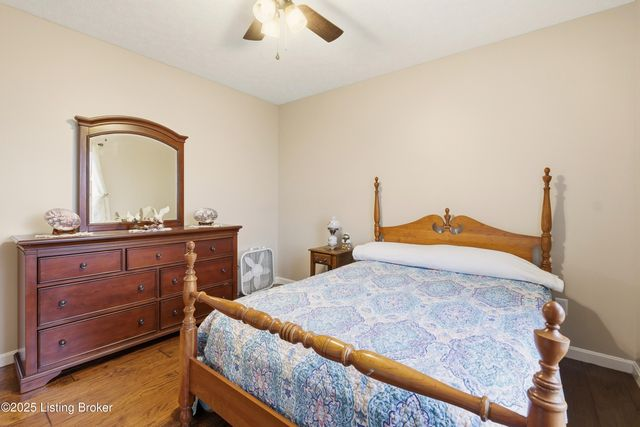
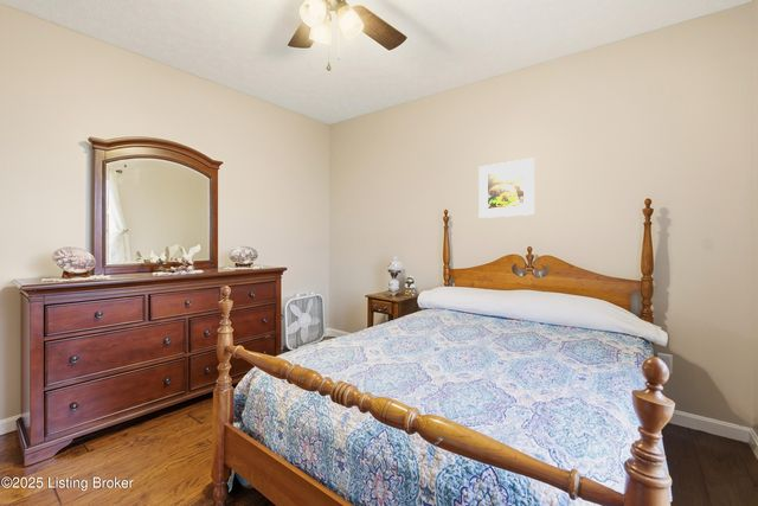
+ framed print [477,156,535,219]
